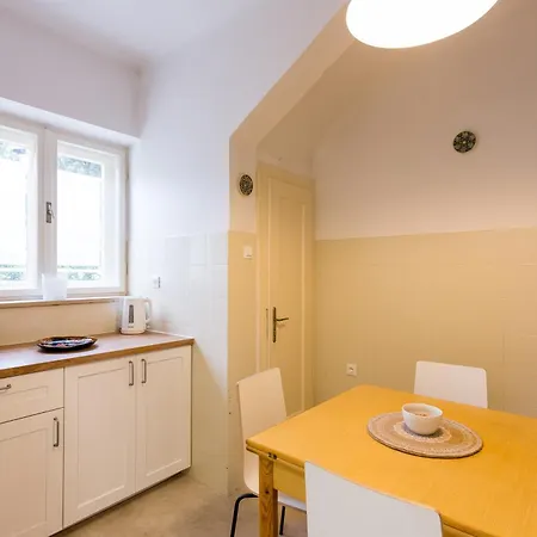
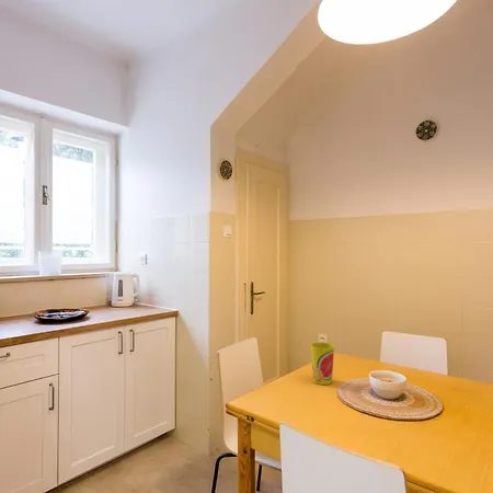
+ cup [310,342,335,386]
